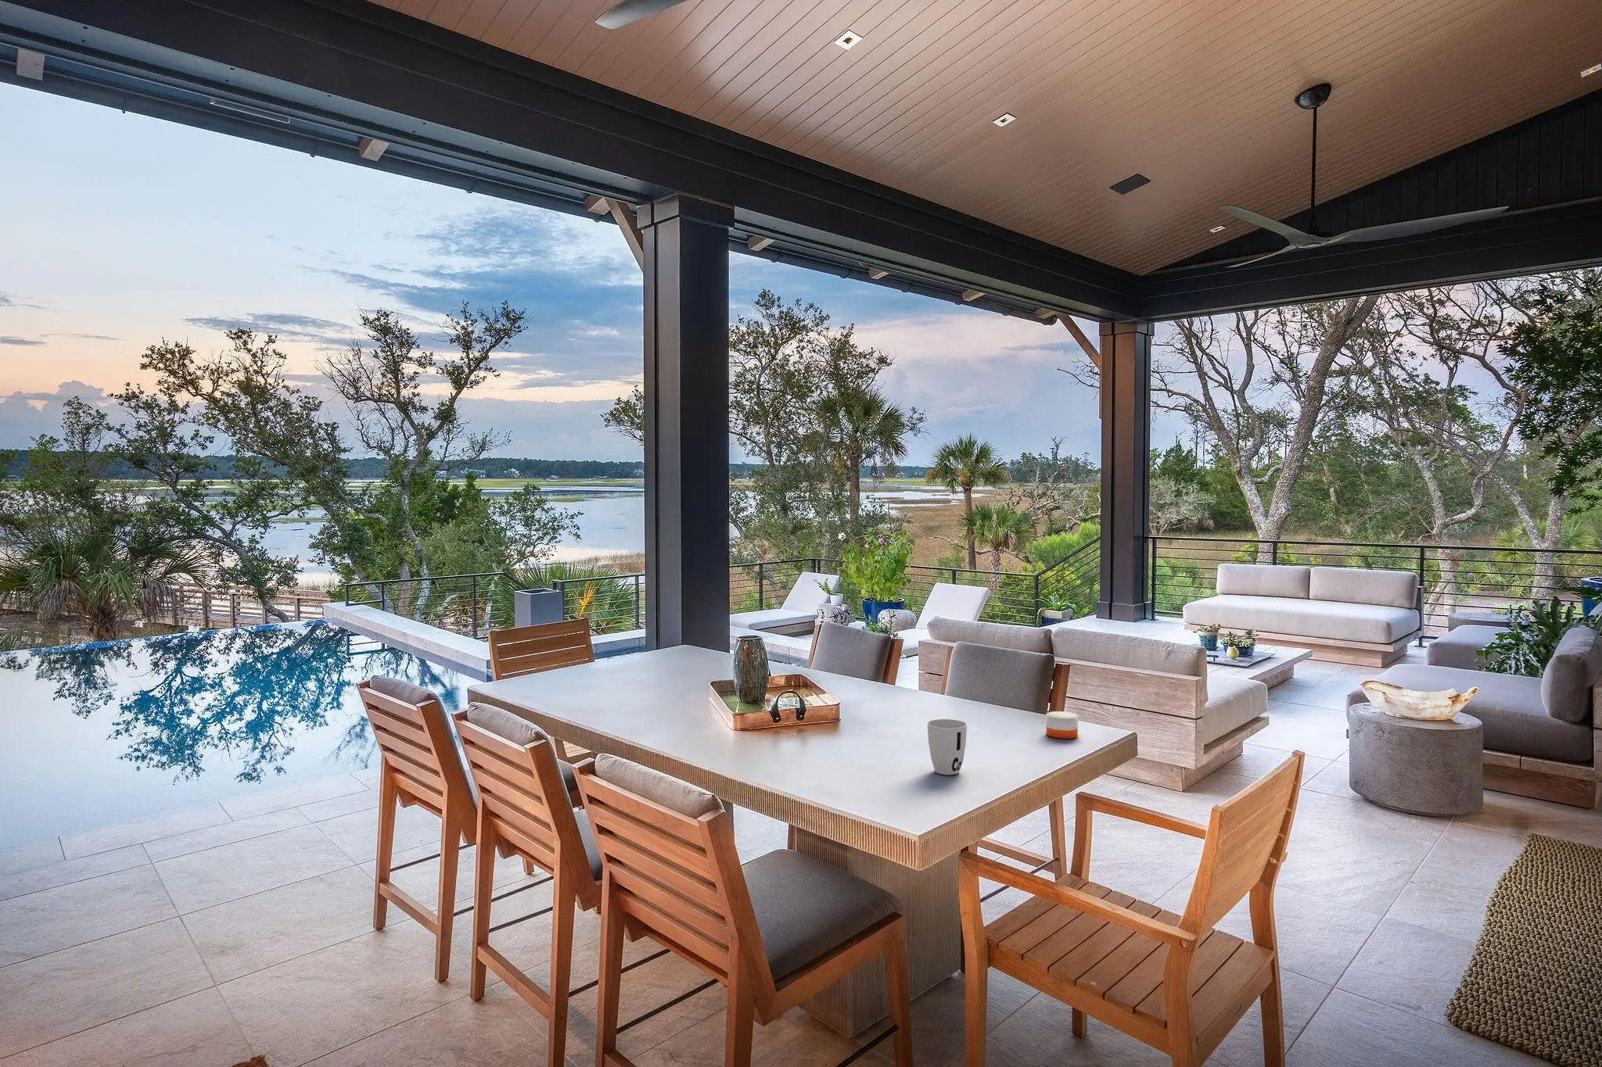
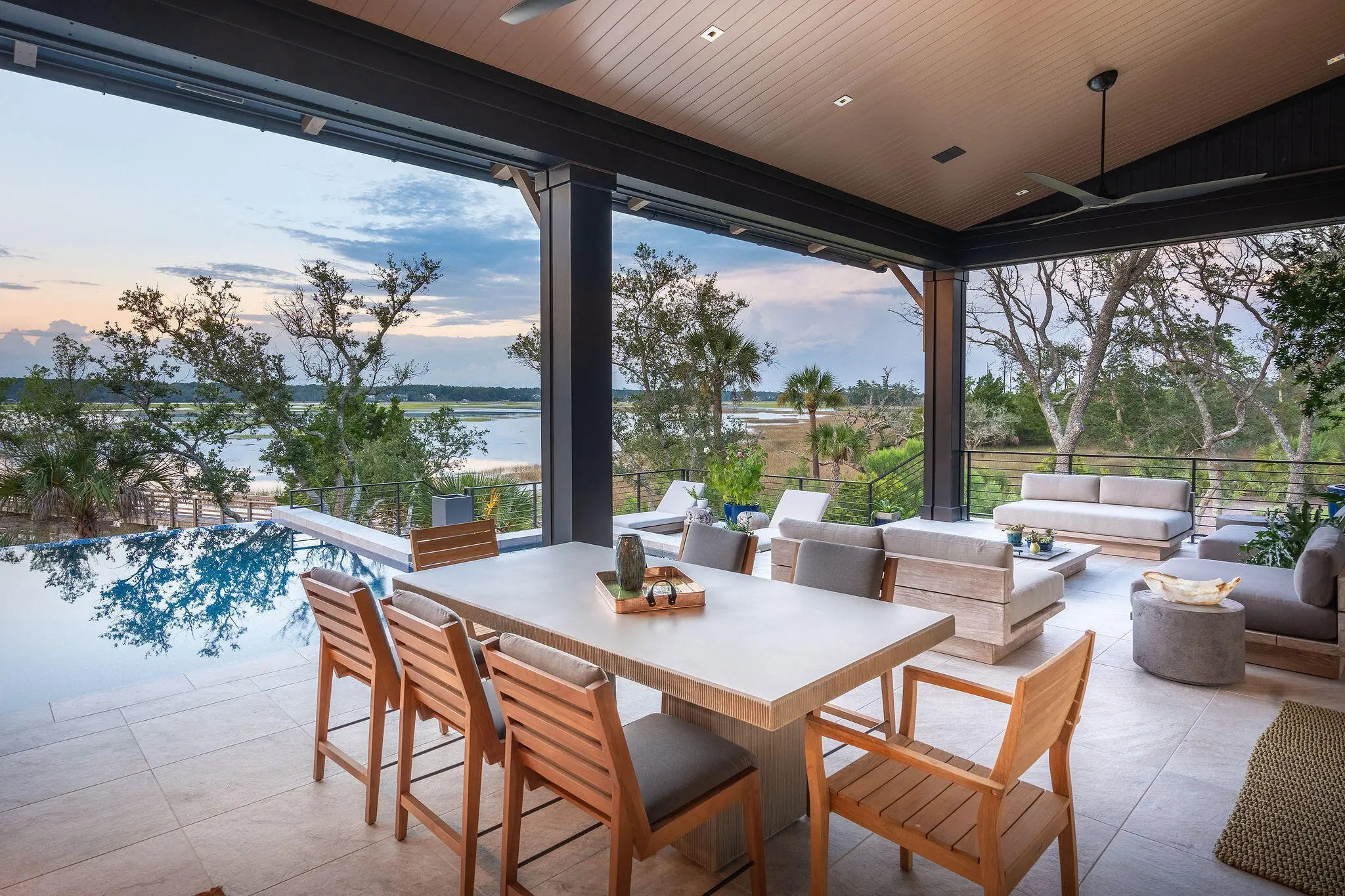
- cup [927,718,967,775]
- candle [1046,706,1079,740]
